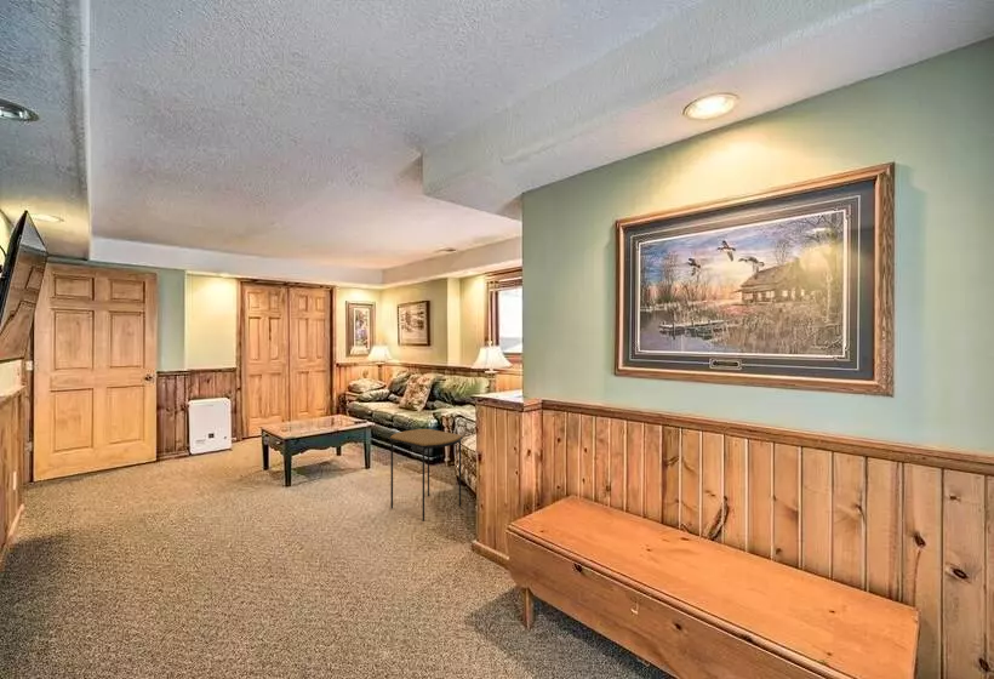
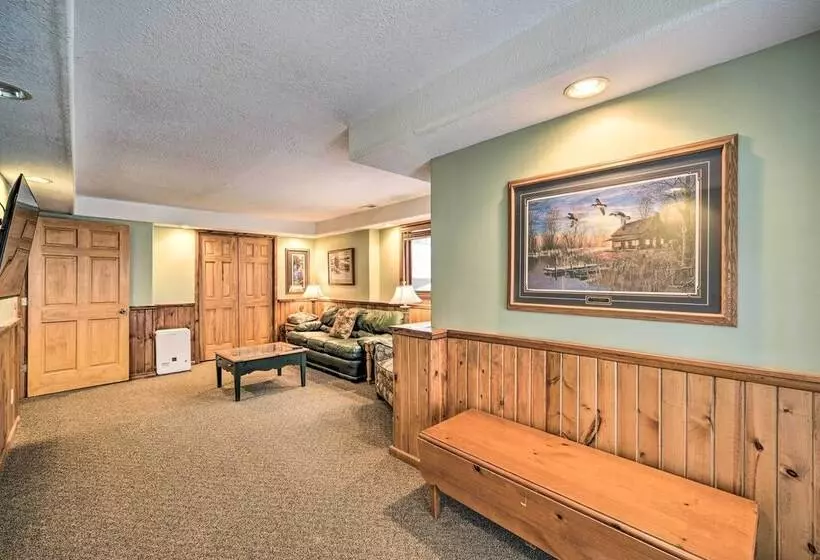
- side table [388,428,463,521]
